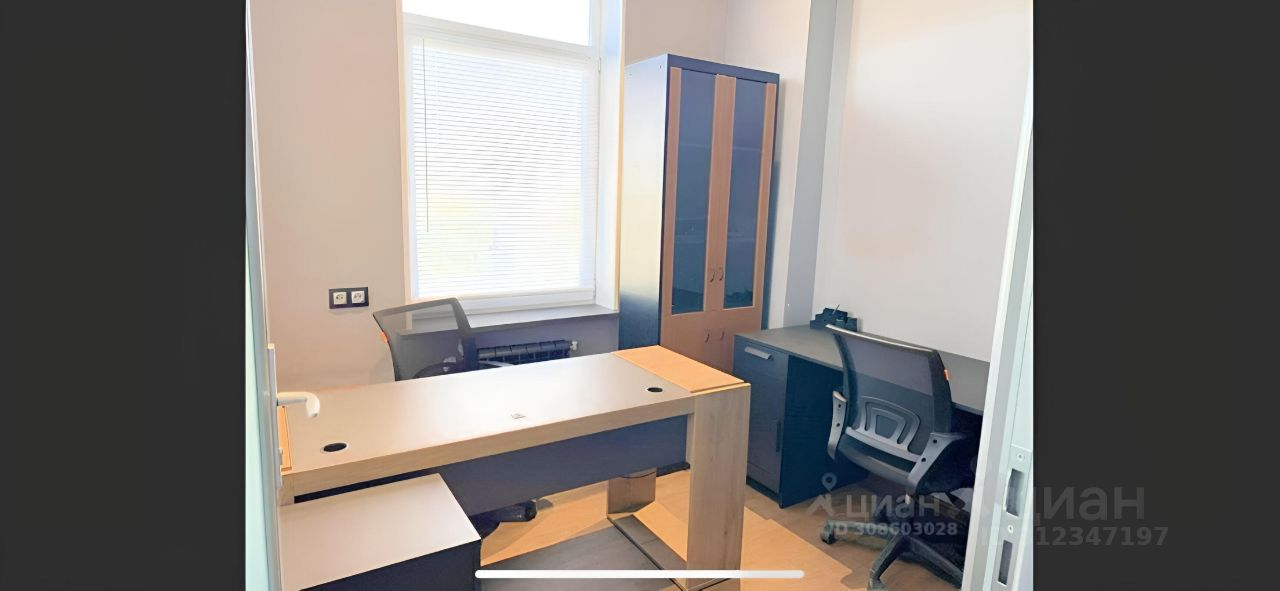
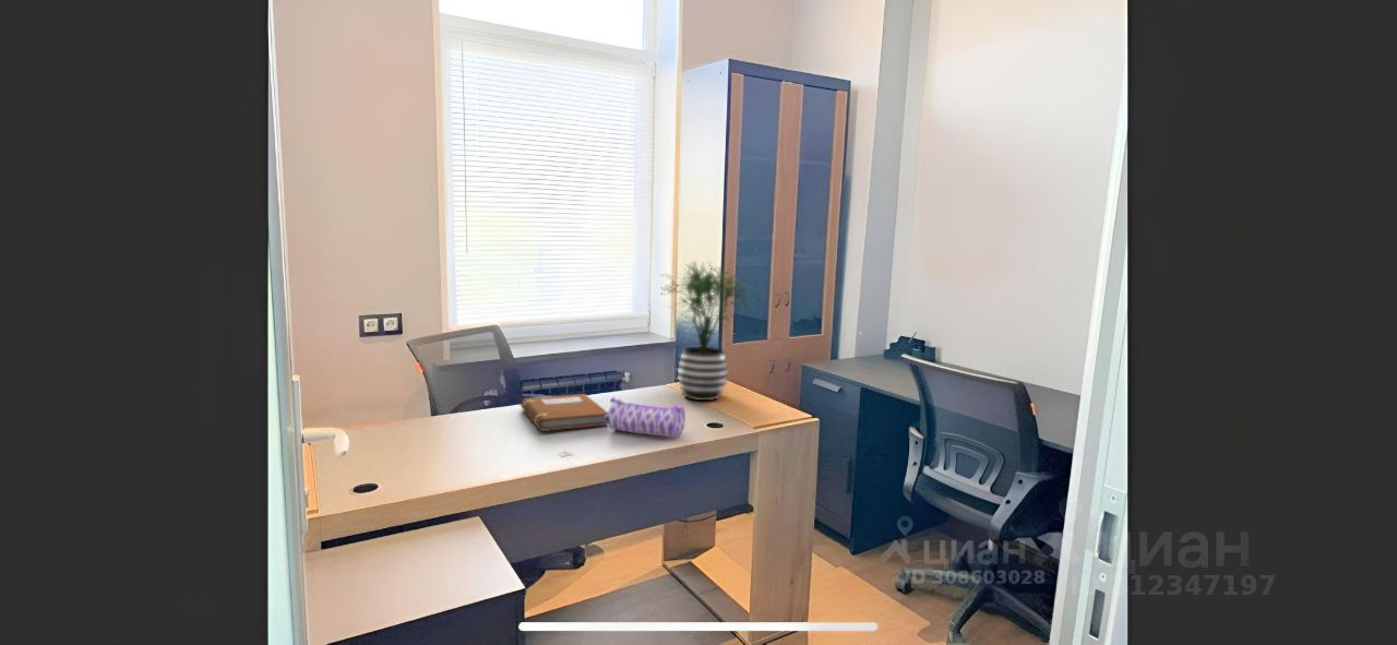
+ potted plant [659,260,760,402]
+ pencil case [604,396,686,439]
+ notebook [520,393,609,432]
